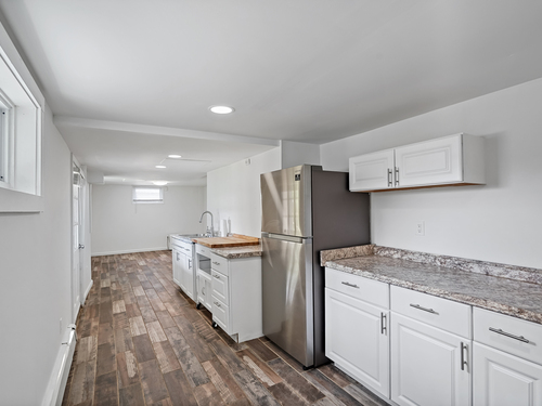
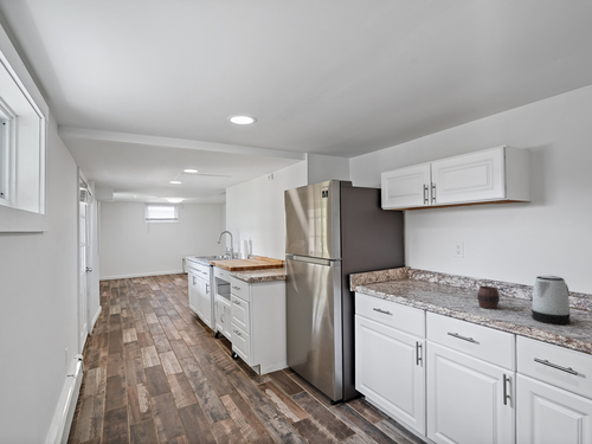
+ kettle [530,275,572,326]
+ cup [476,285,501,310]
